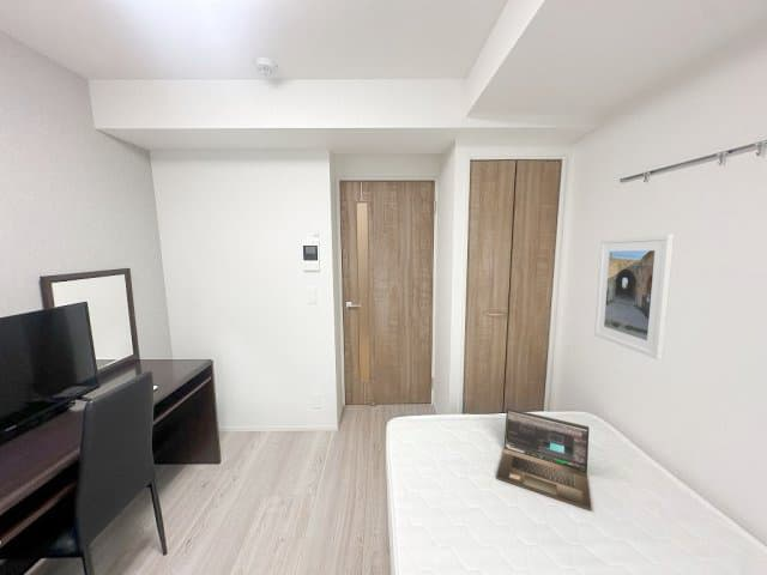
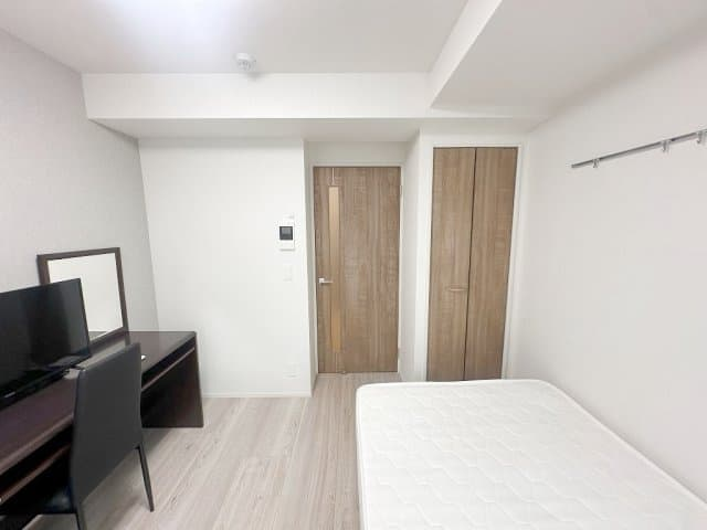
- laptop [495,407,593,512]
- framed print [593,234,675,361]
